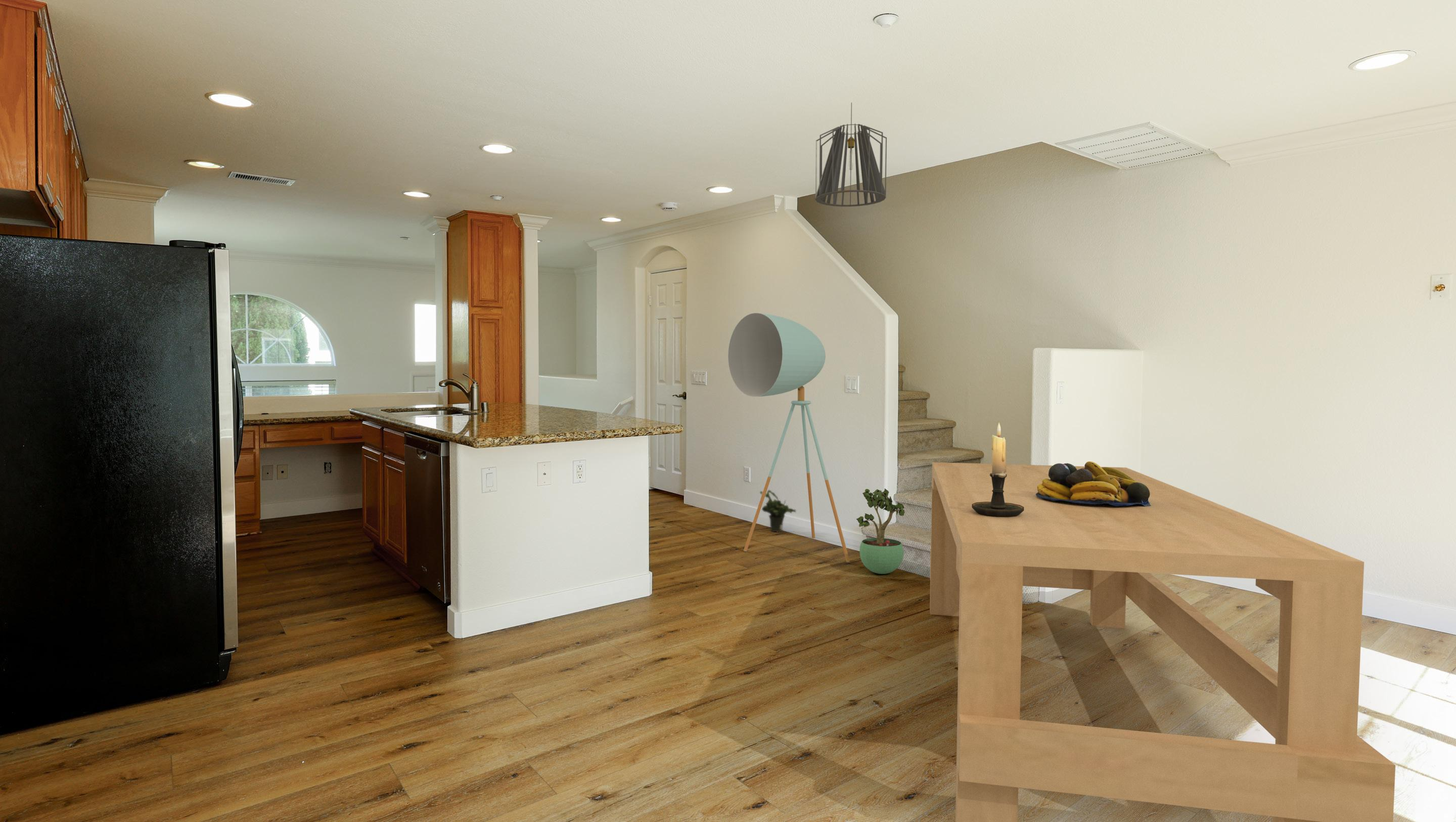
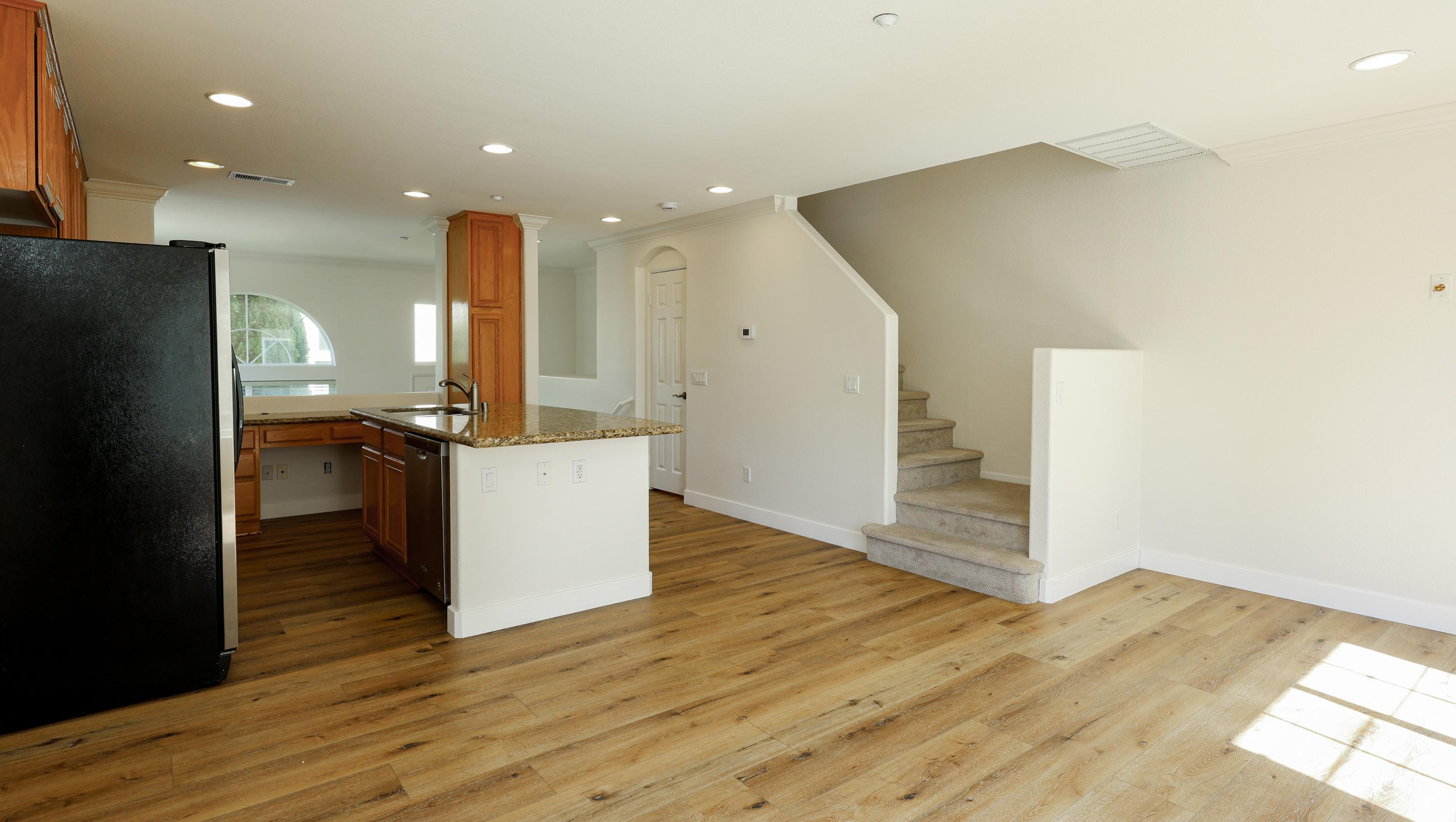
- potted plant [759,490,796,533]
- pendant light [815,102,887,207]
- fruit bowl [1036,461,1151,507]
- potted plant [856,488,905,575]
- dining table [929,462,1396,822]
- floor lamp [727,313,850,563]
- candle holder [972,422,1024,517]
